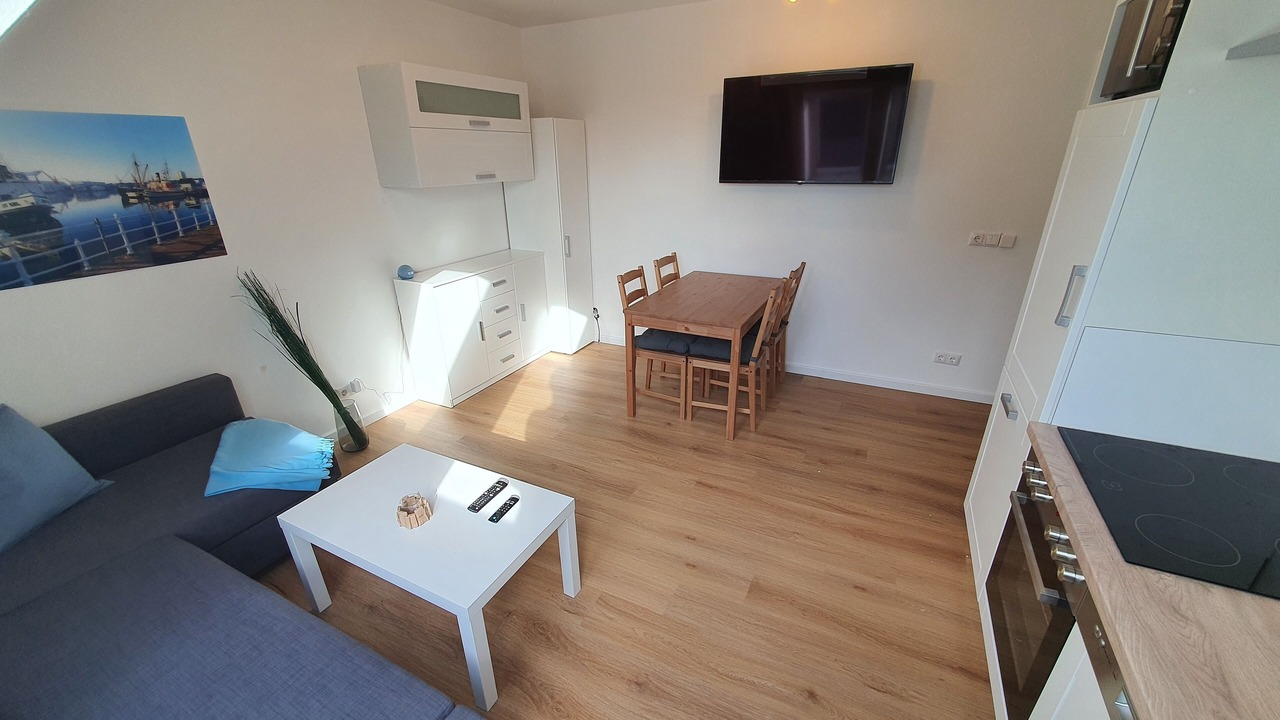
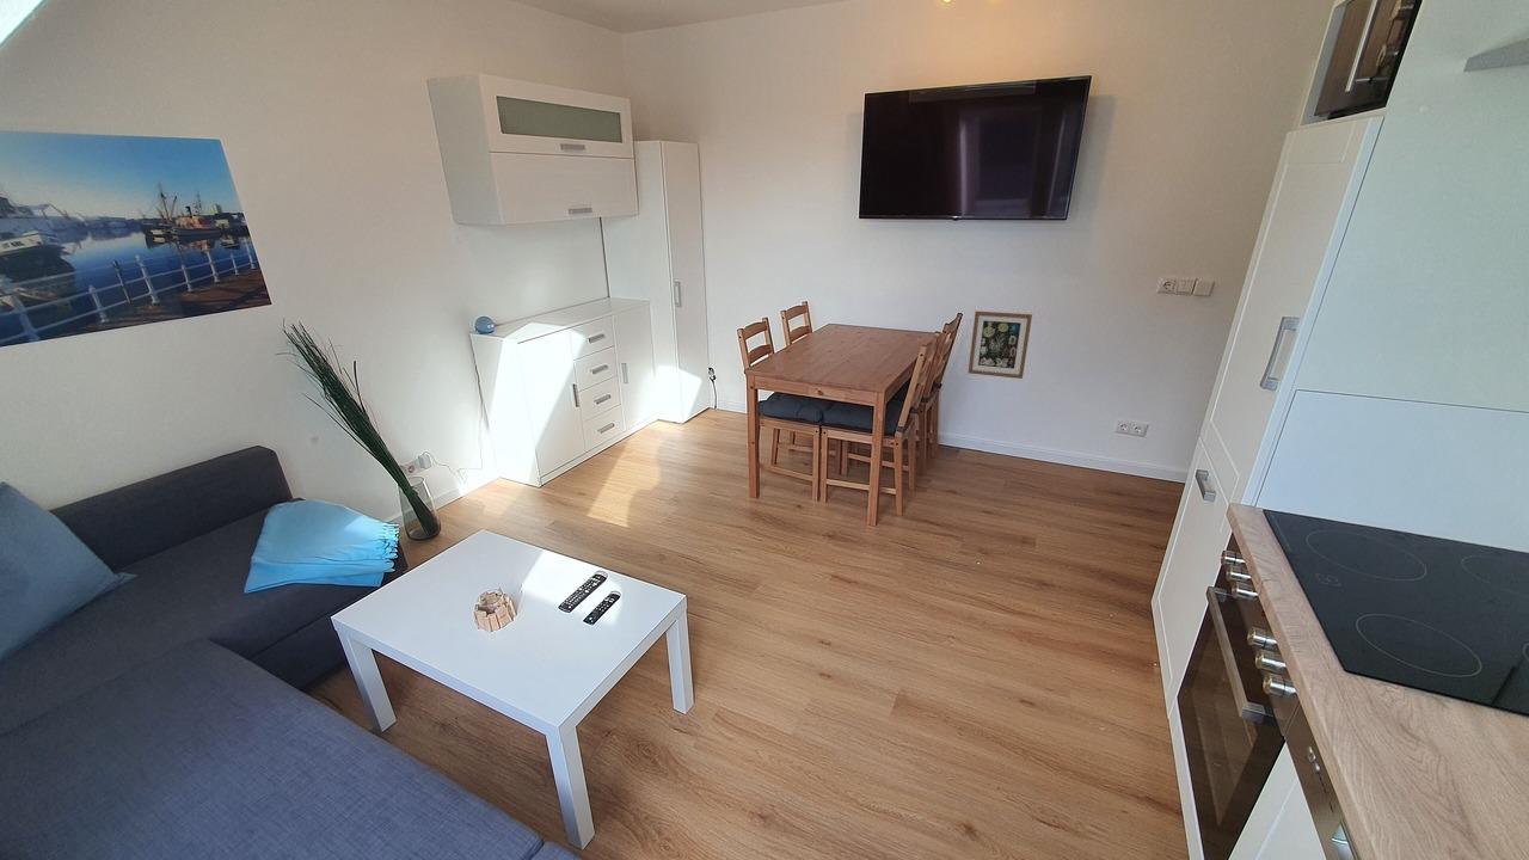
+ wall art [968,309,1033,380]
